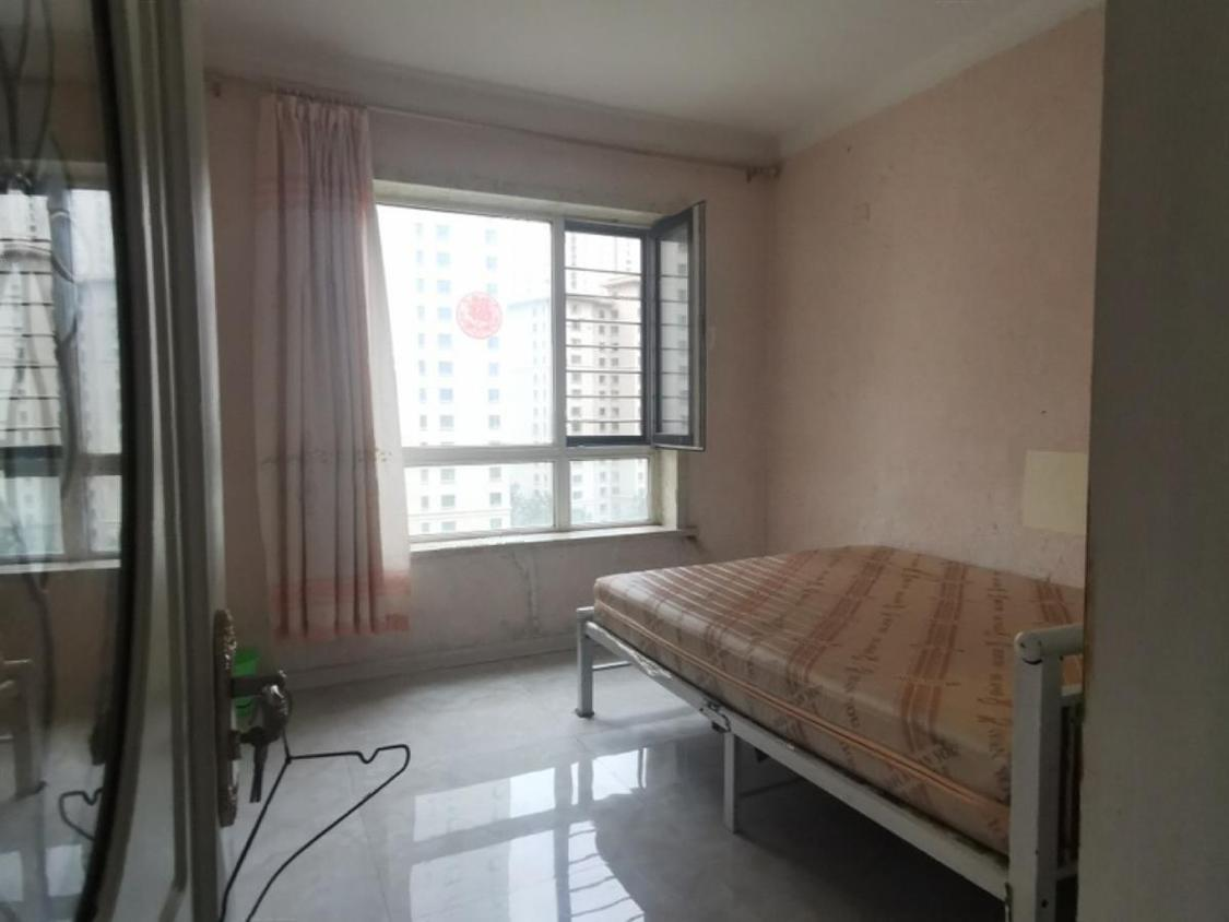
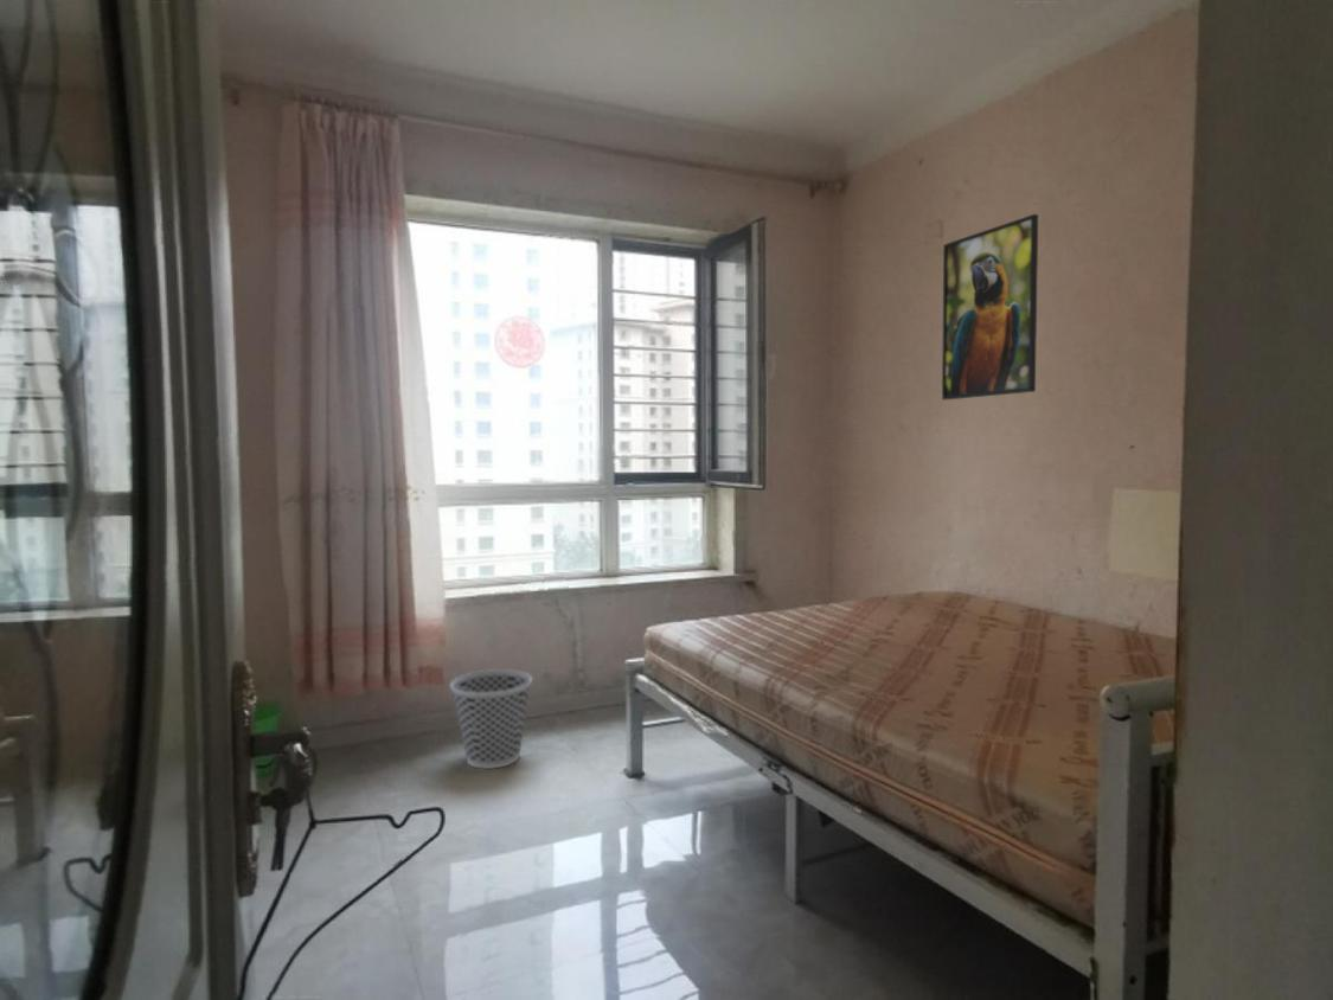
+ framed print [941,213,1039,400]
+ wastebasket [449,668,533,770]
